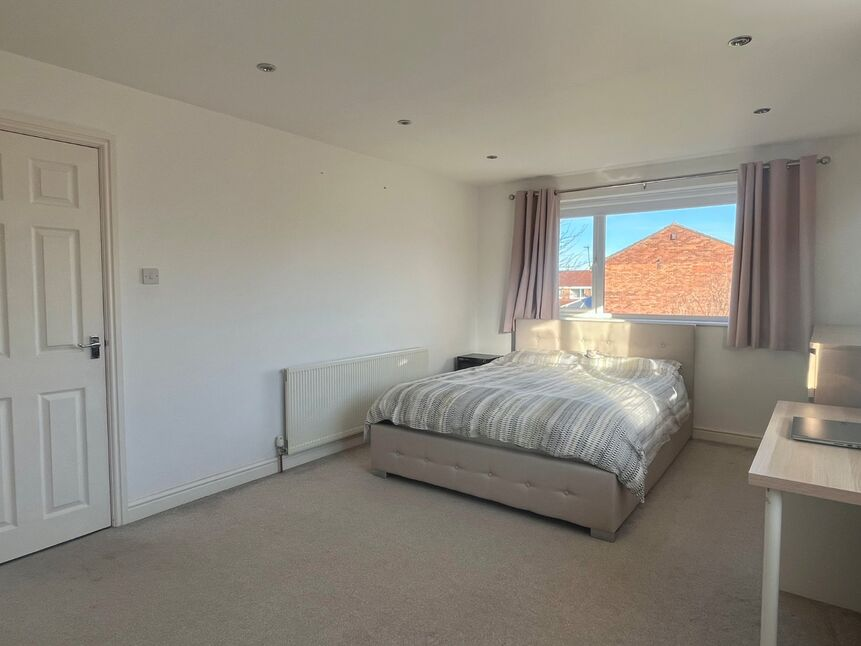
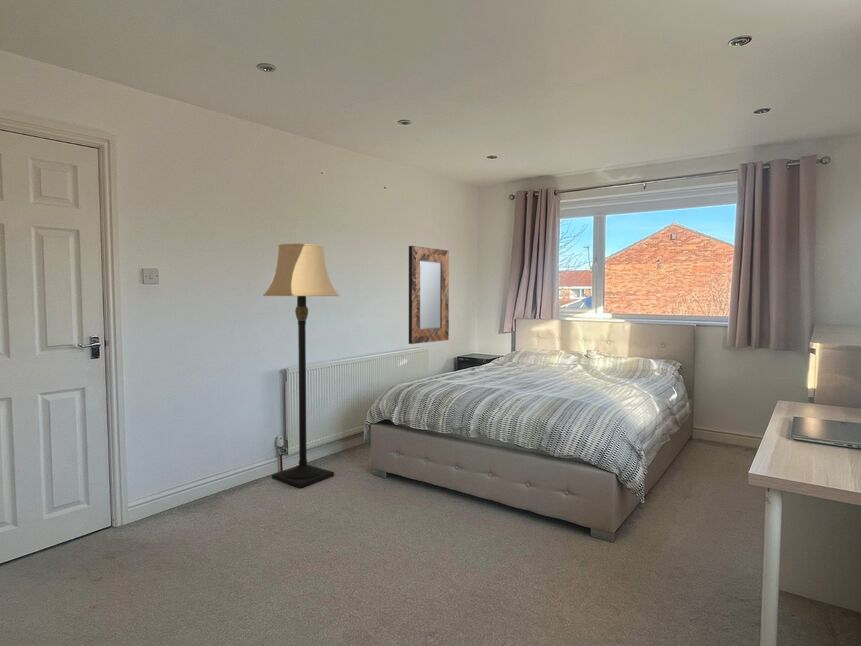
+ home mirror [408,245,450,345]
+ lamp [262,243,340,489]
